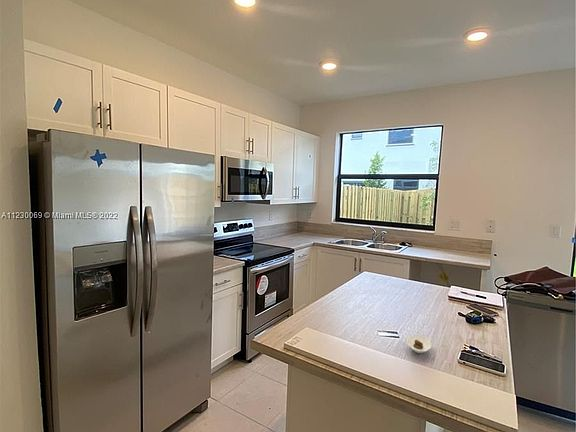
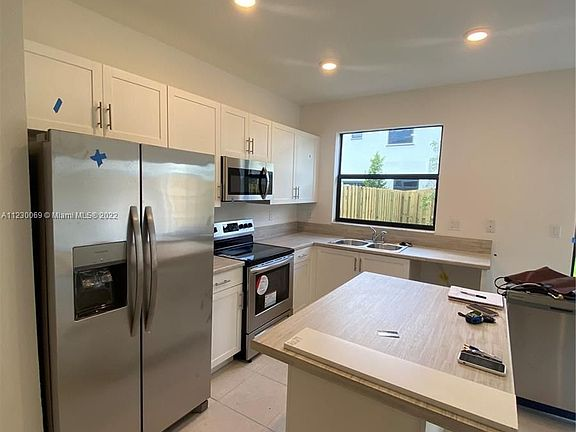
- saucer [406,334,432,354]
